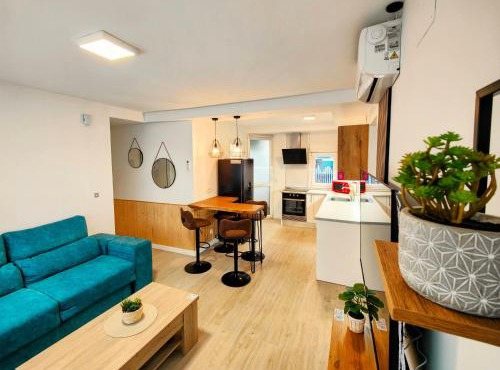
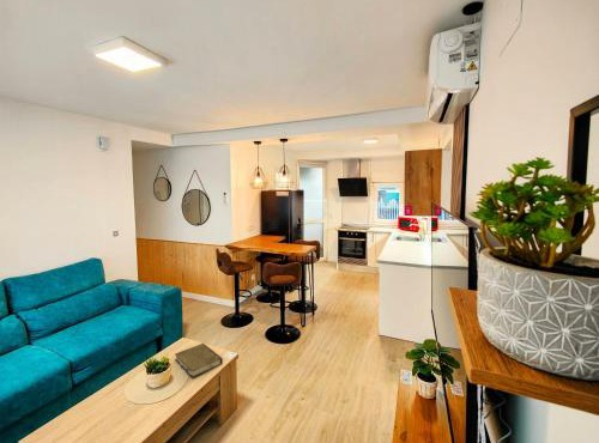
+ book [174,342,224,380]
